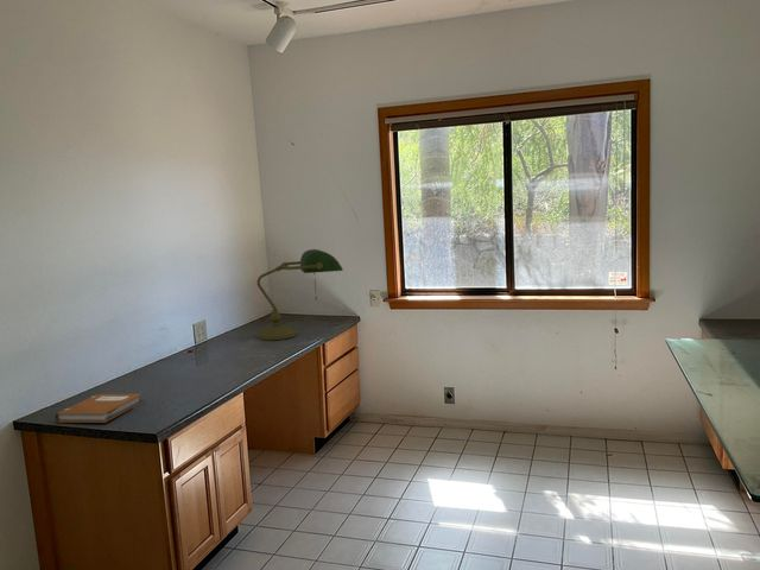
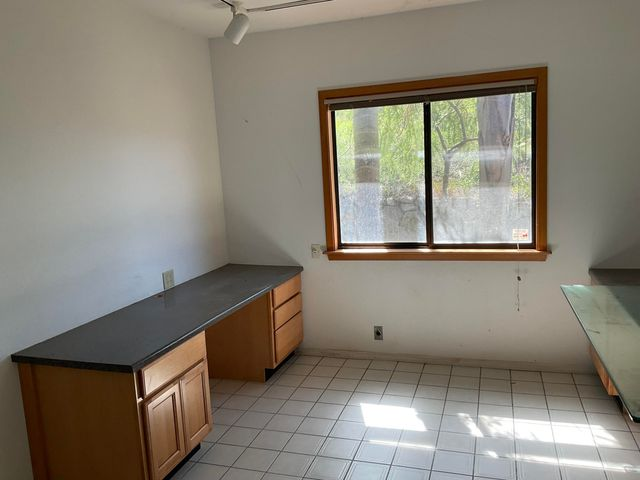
- desk lamp [255,248,344,341]
- notebook [53,393,144,424]
